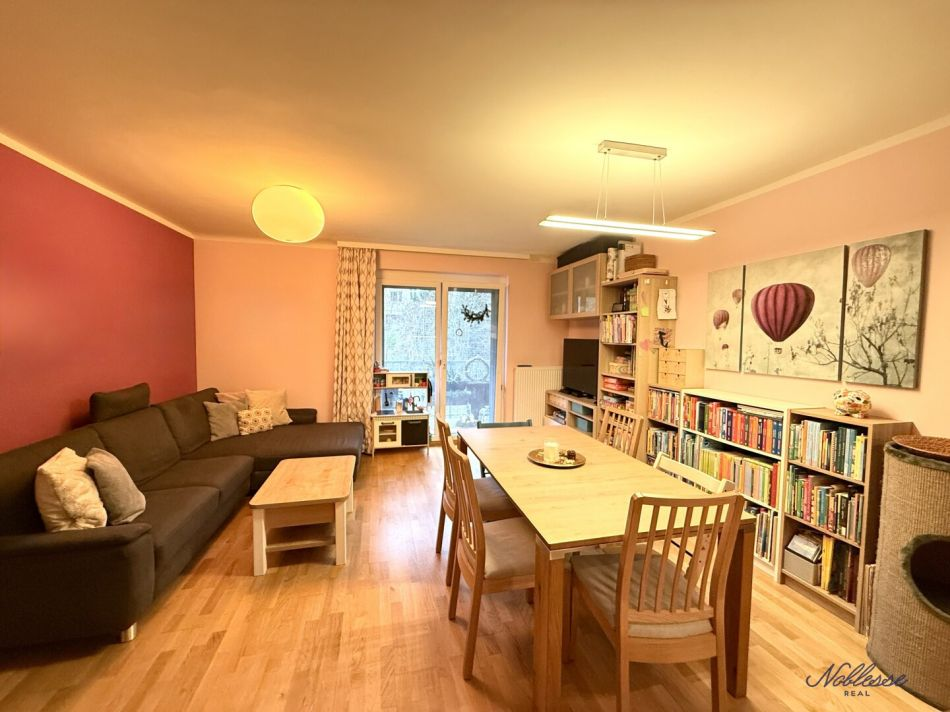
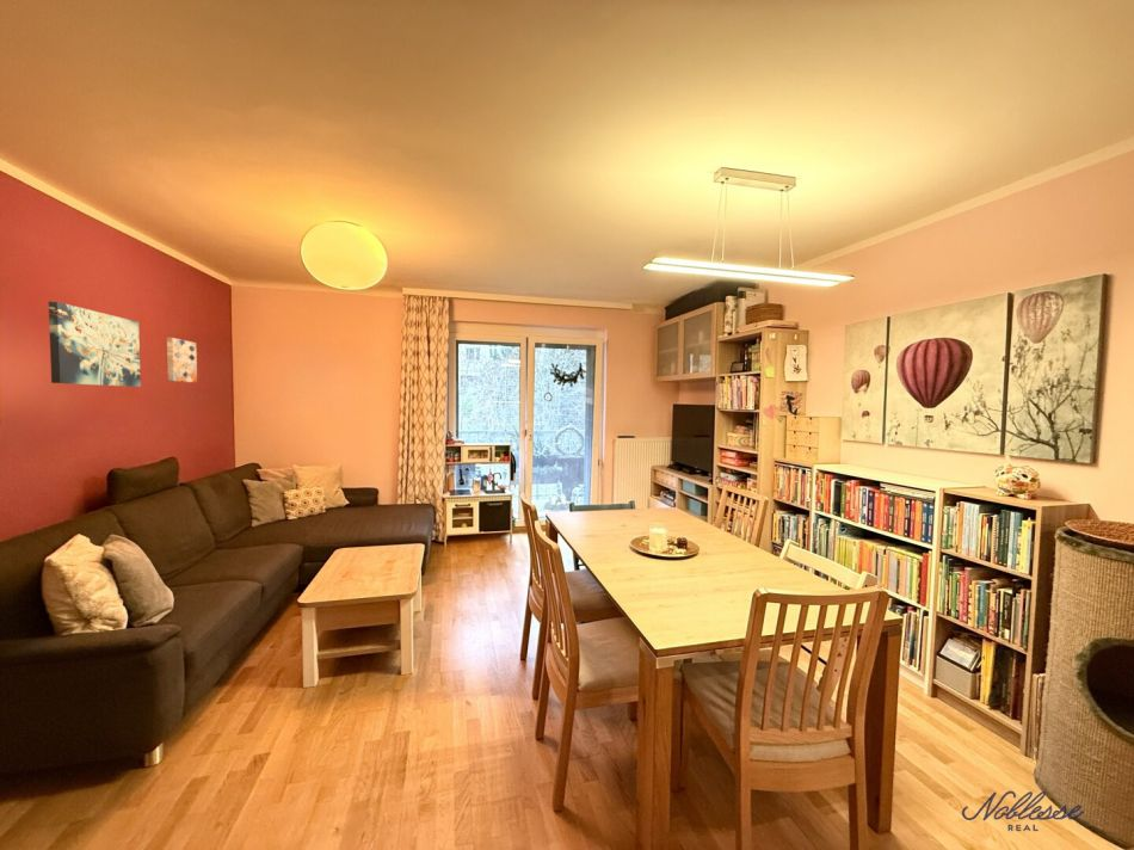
+ wall art [166,337,198,384]
+ wall art [48,301,142,388]
